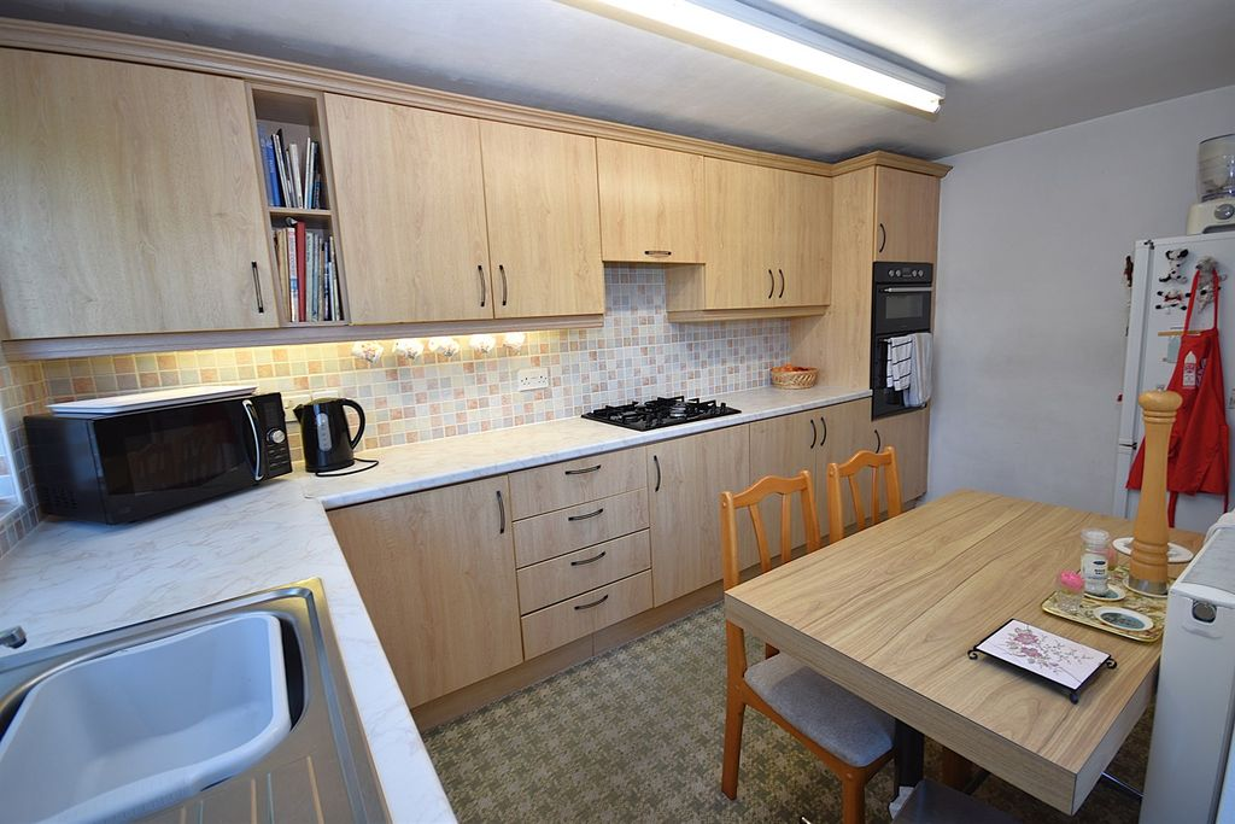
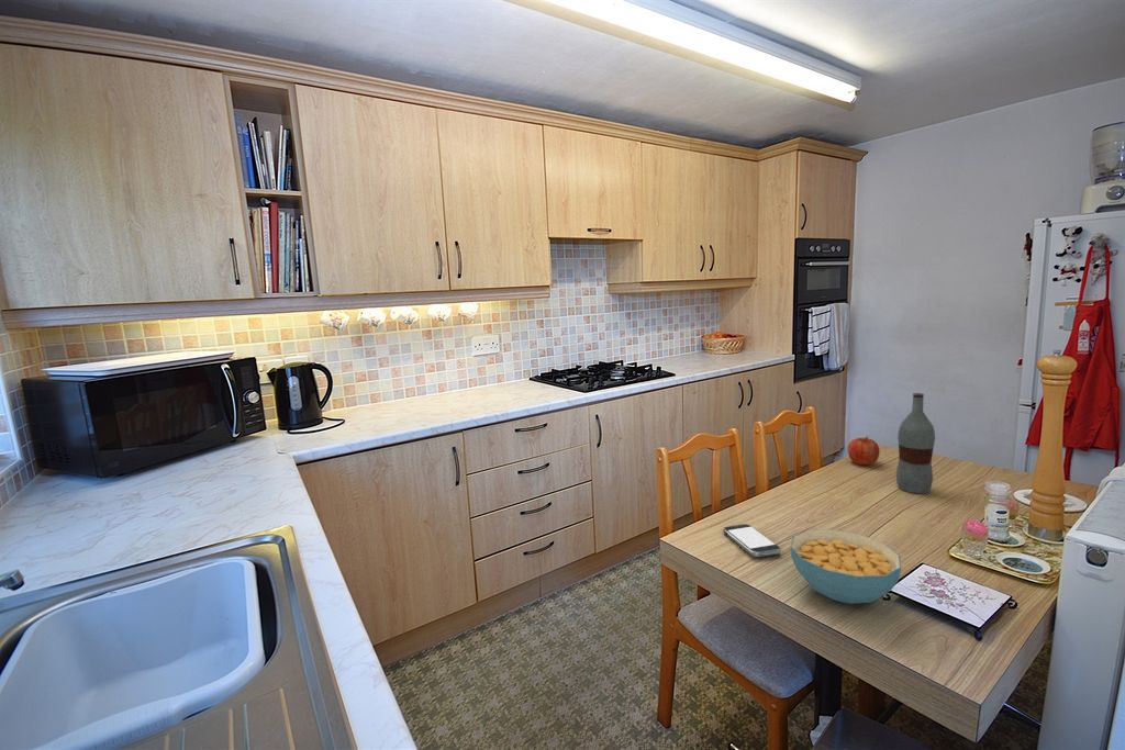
+ bottle [895,392,936,494]
+ cereal bowl [790,528,902,605]
+ smartphone [723,523,782,558]
+ fruit [847,436,881,467]
